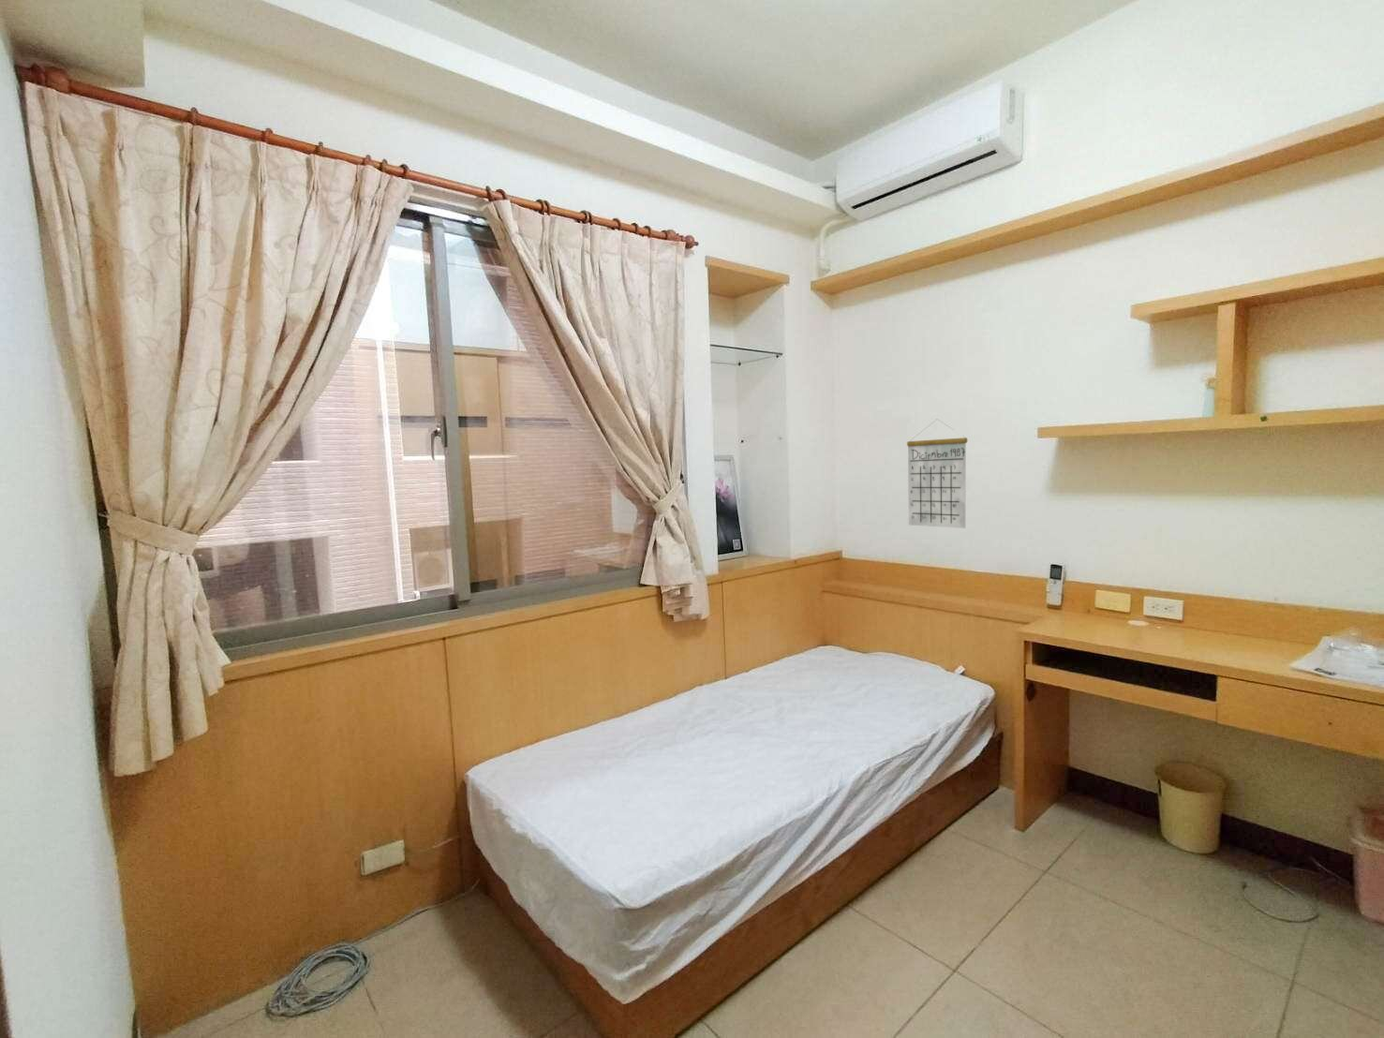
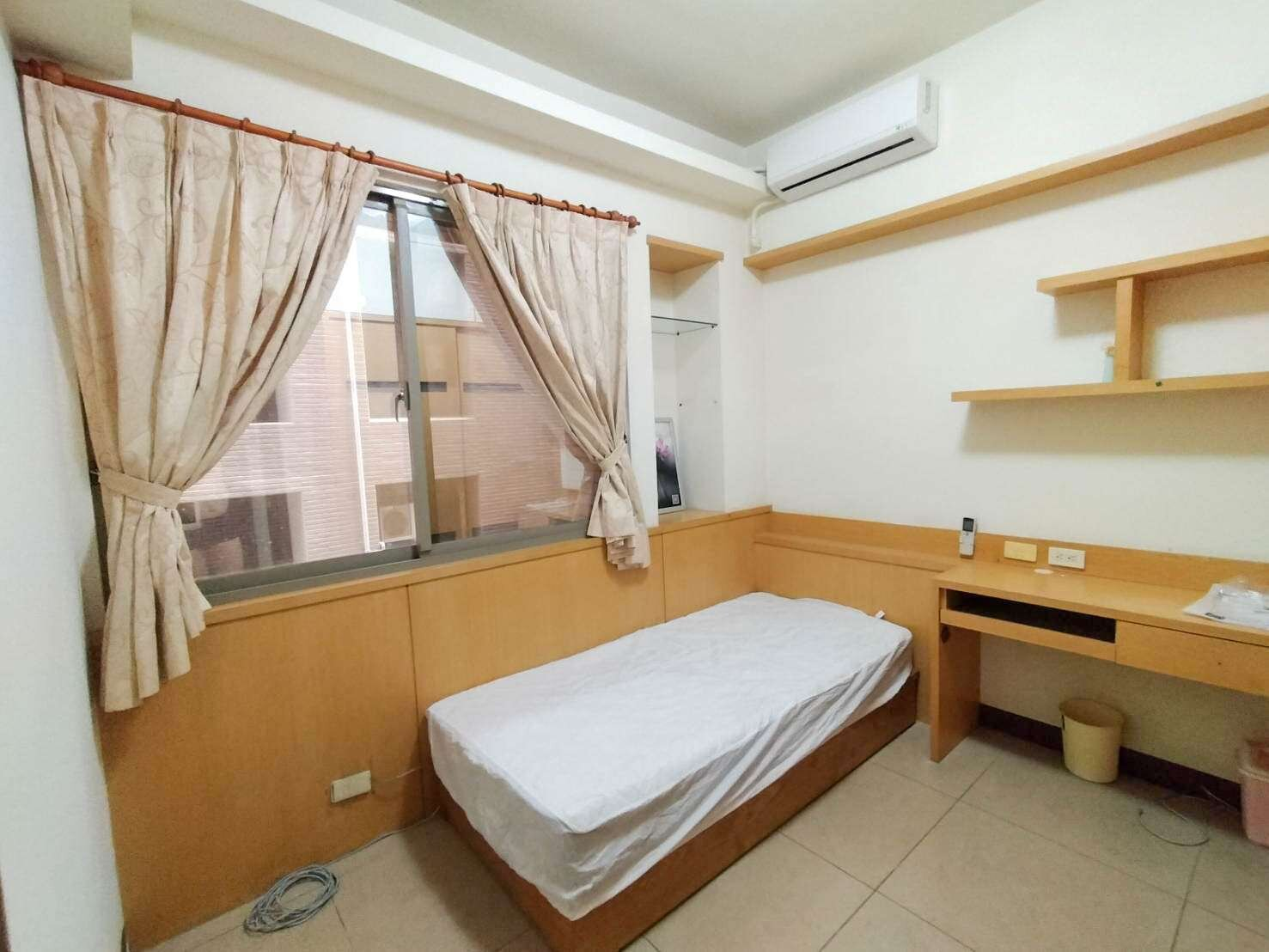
- calendar [906,418,968,529]
